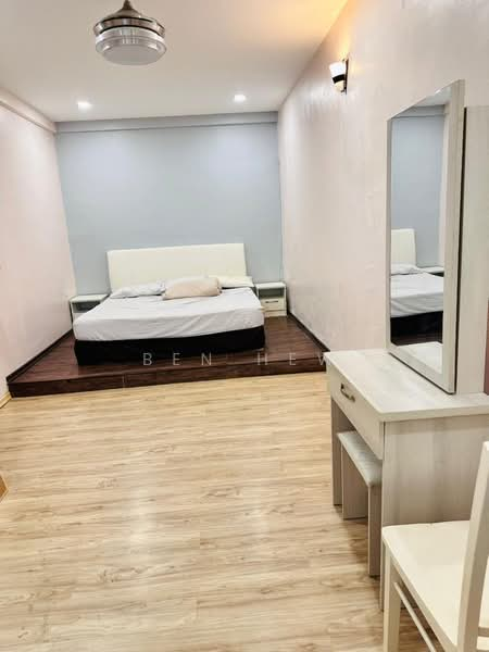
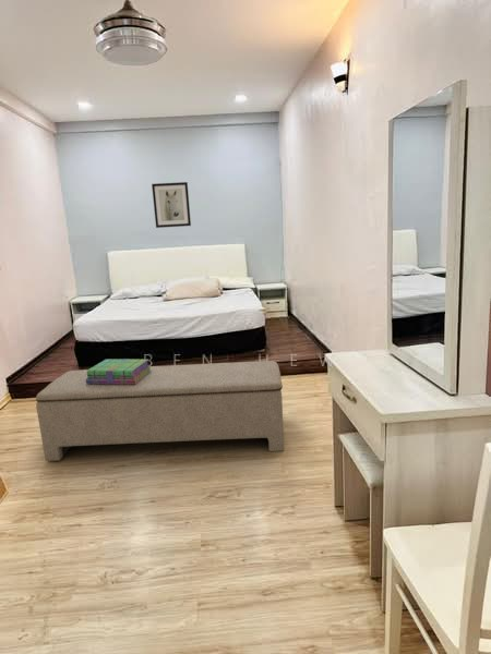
+ stack of books [86,358,152,385]
+ bench [35,360,285,462]
+ wall art [151,181,192,229]
